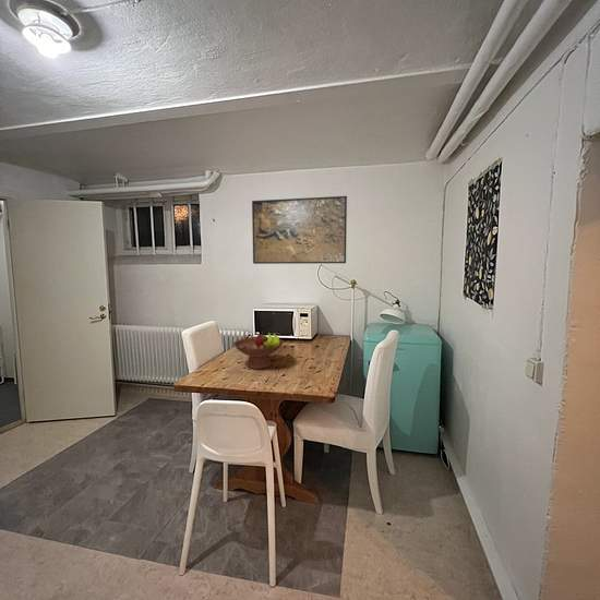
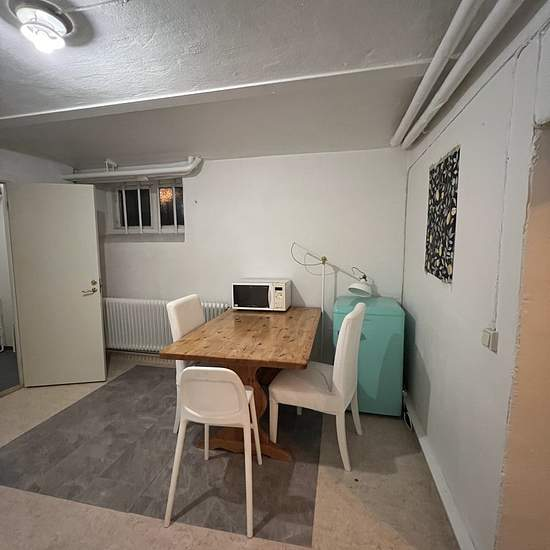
- fruit bowl [232,329,285,370]
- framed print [251,195,348,265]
